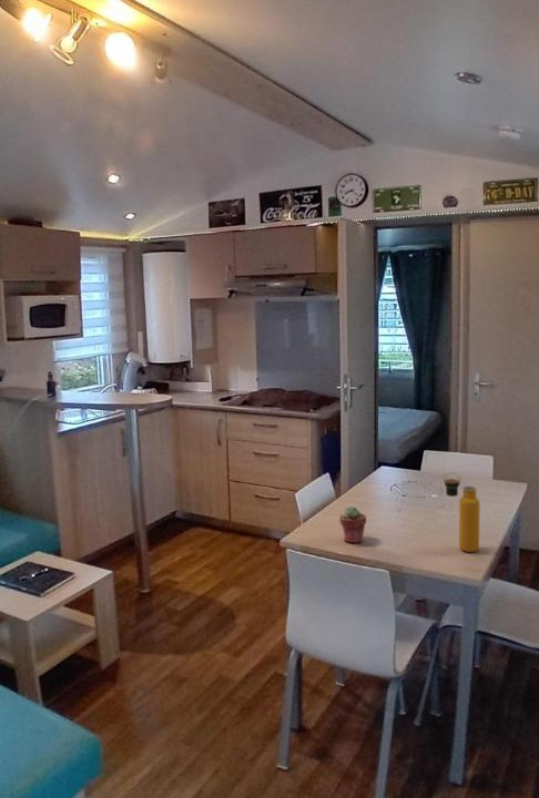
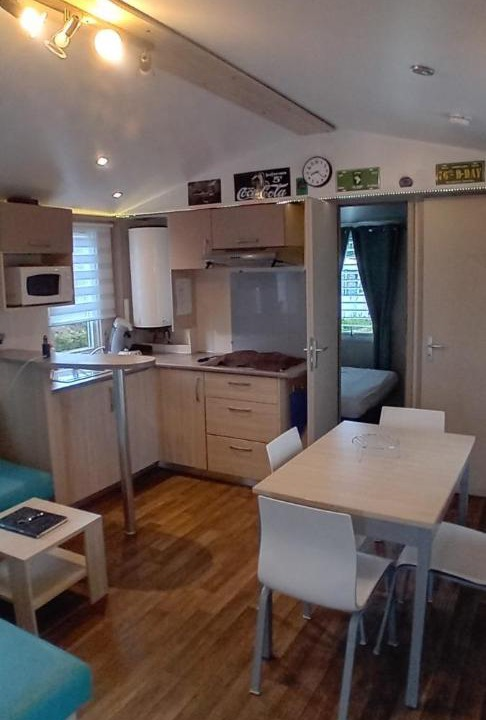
- potted succulent [338,505,367,544]
- water bottle [443,471,481,553]
